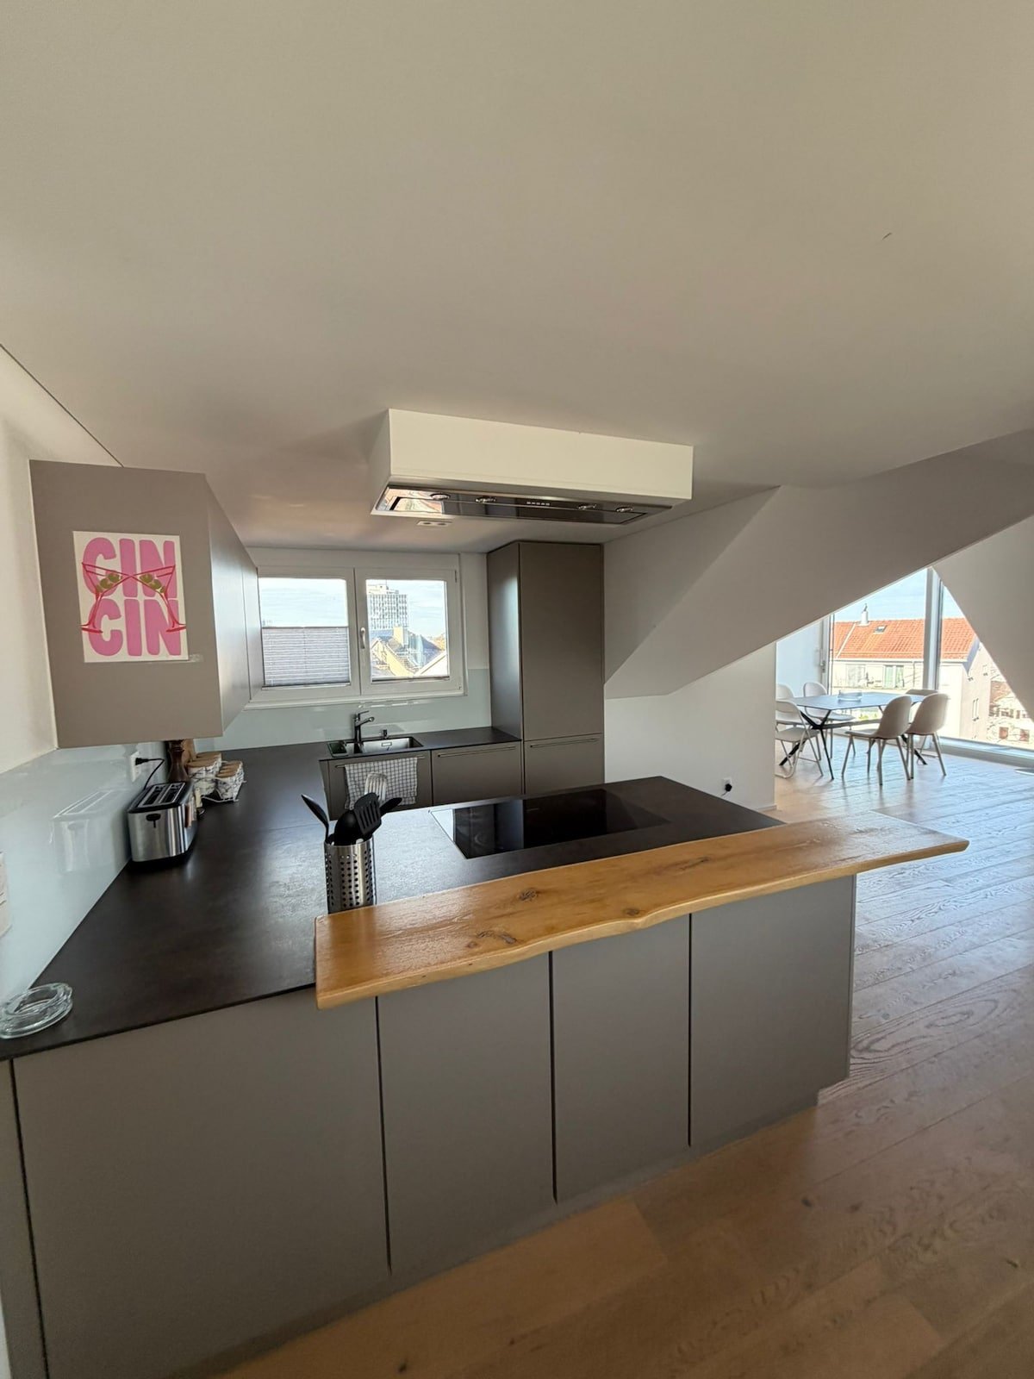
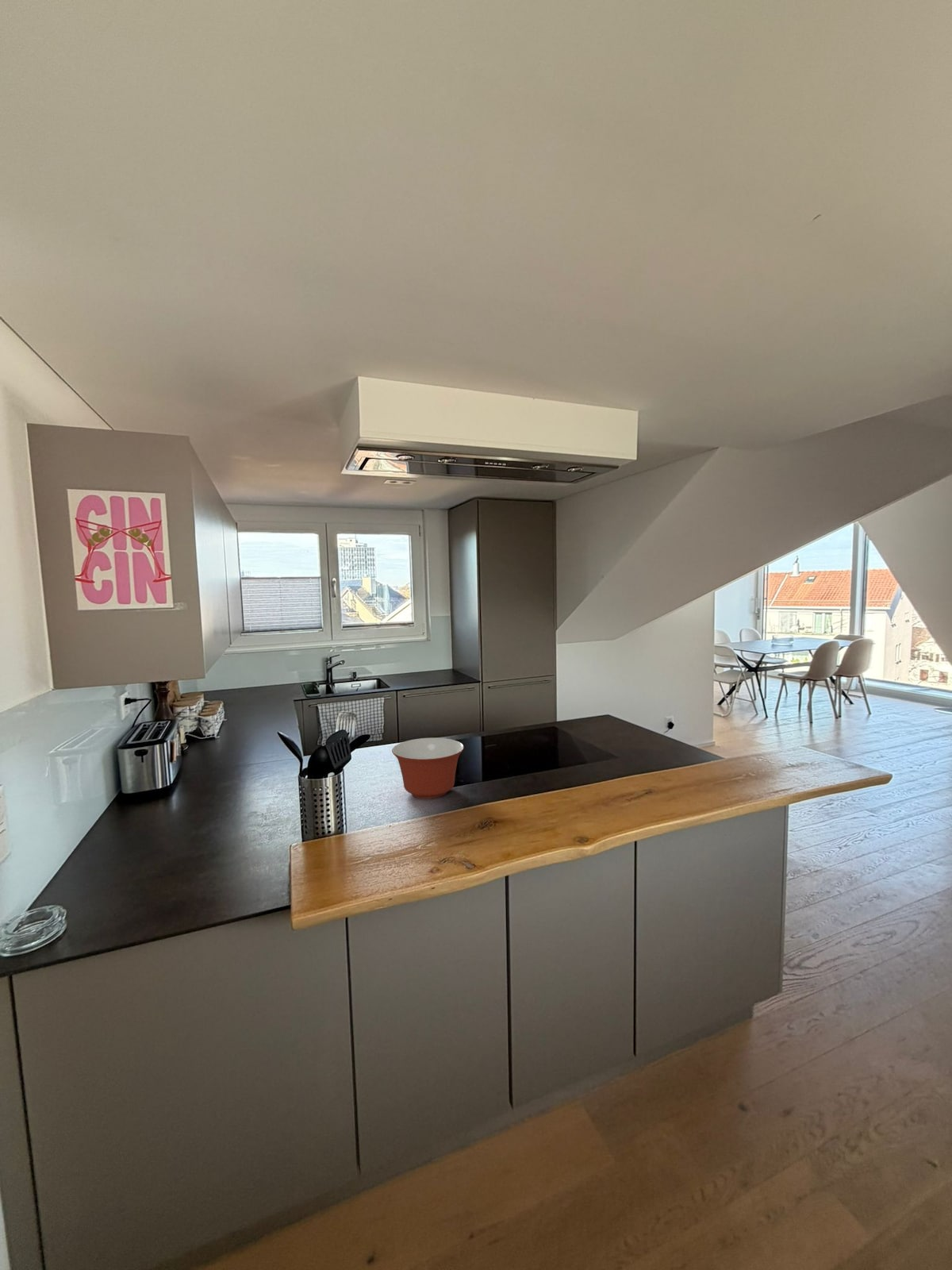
+ mixing bowl [391,737,465,799]
